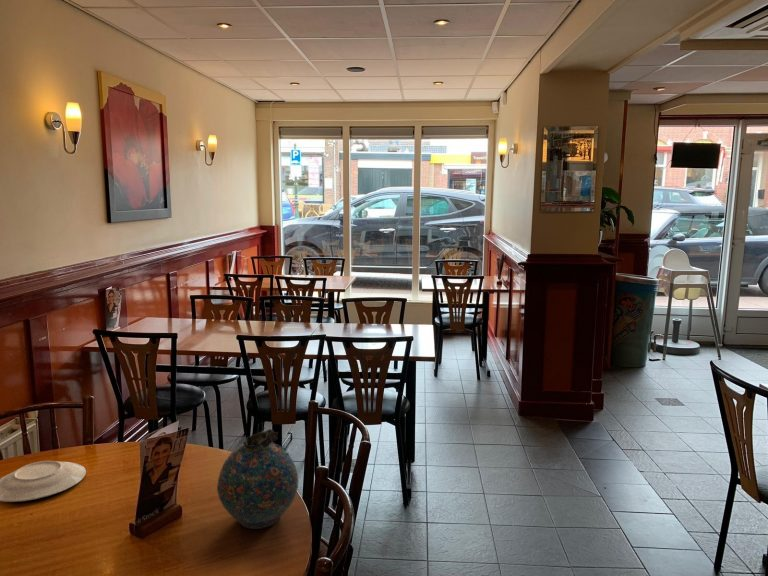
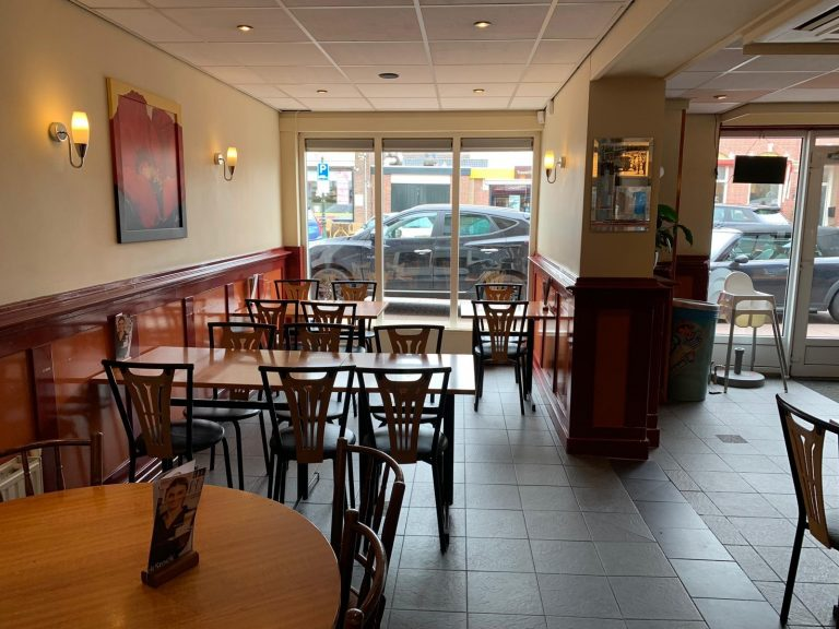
- plate [0,460,87,503]
- snuff bottle [216,428,299,530]
